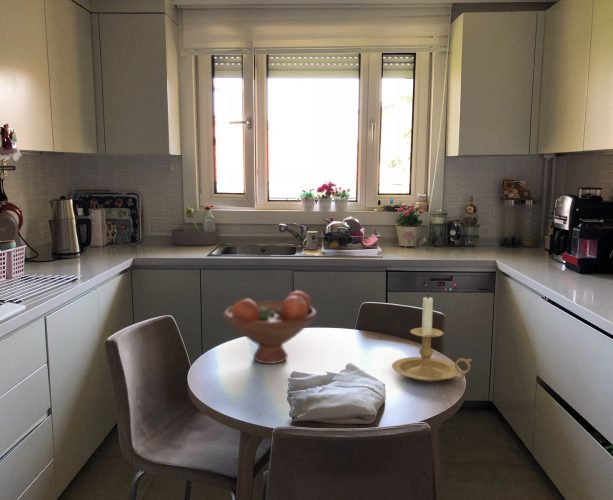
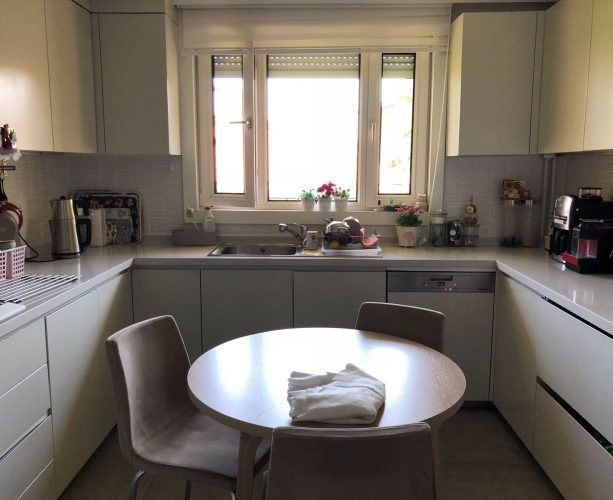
- fruit bowl [222,290,318,365]
- candle holder [391,293,473,383]
